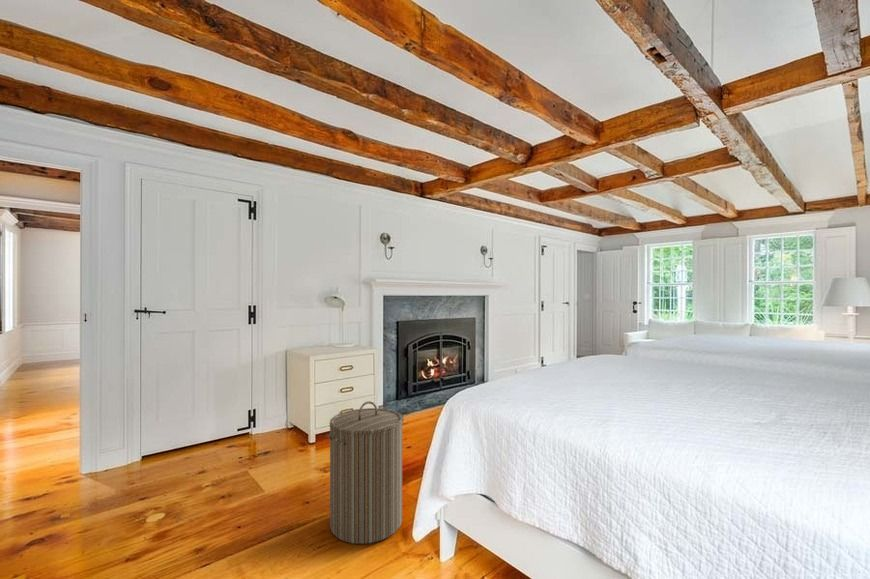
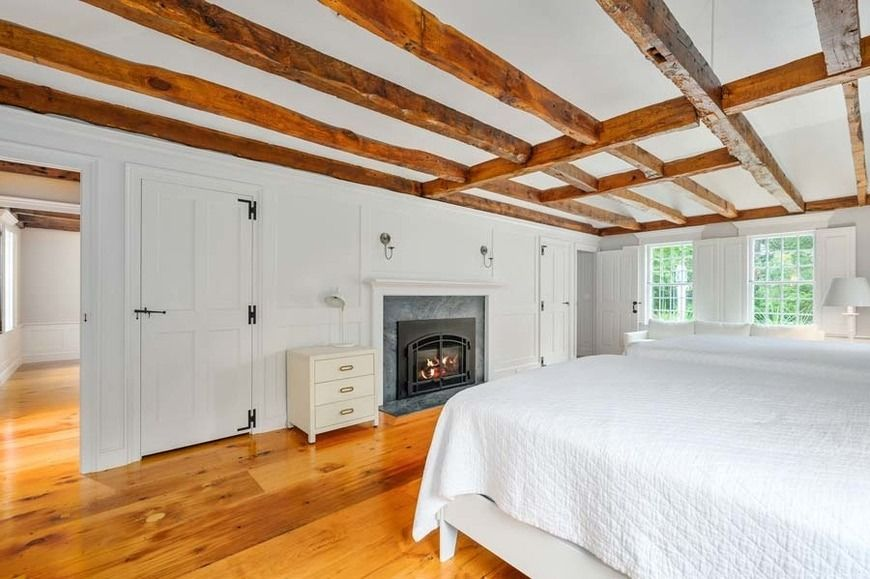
- laundry hamper [325,400,405,545]
